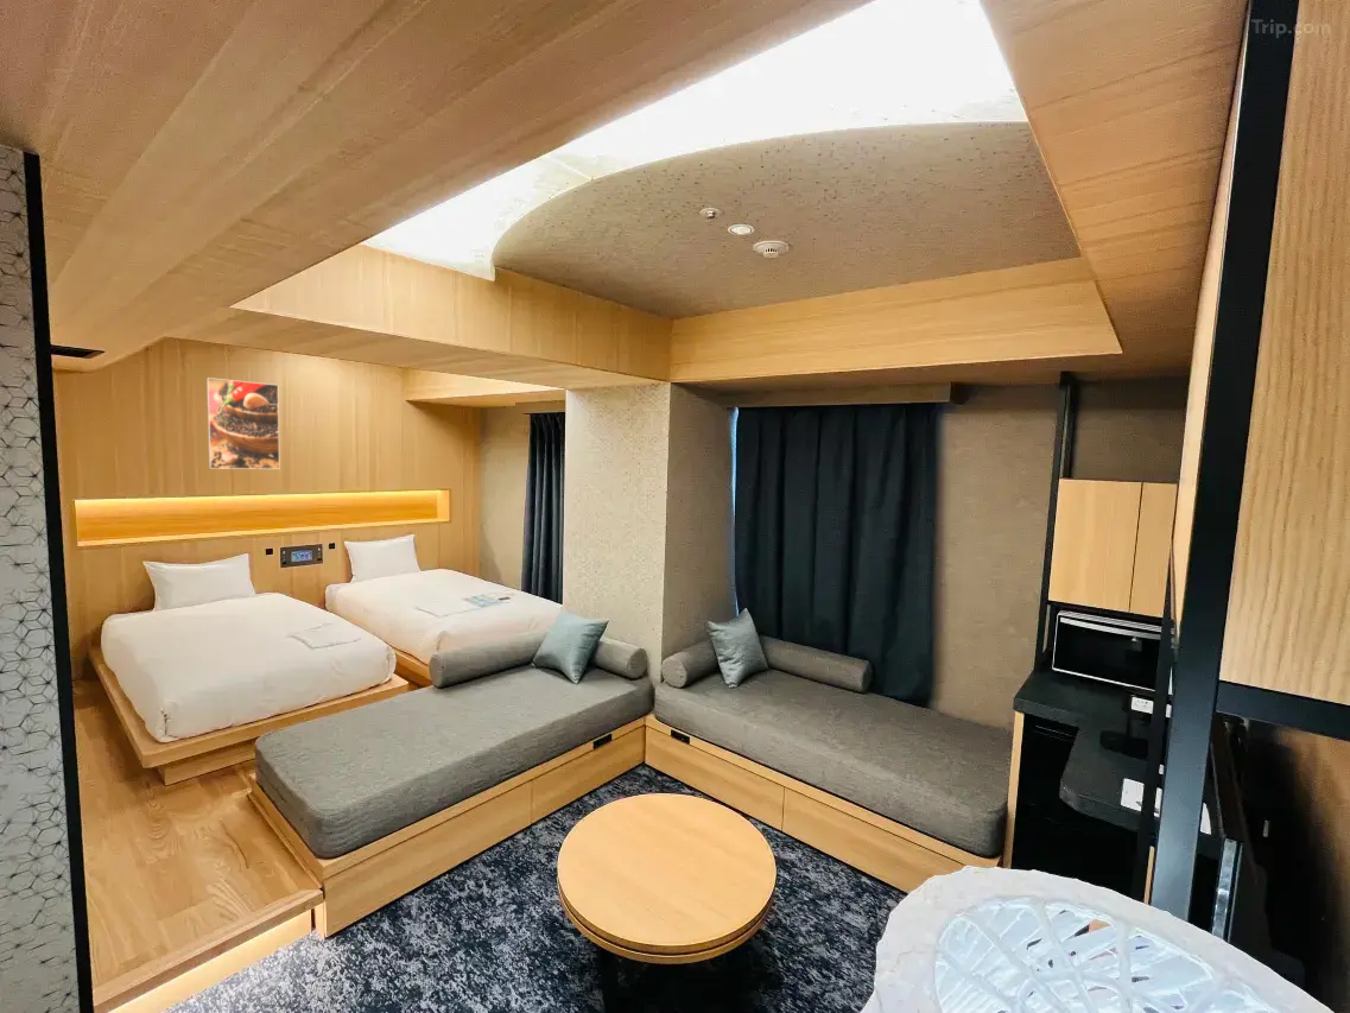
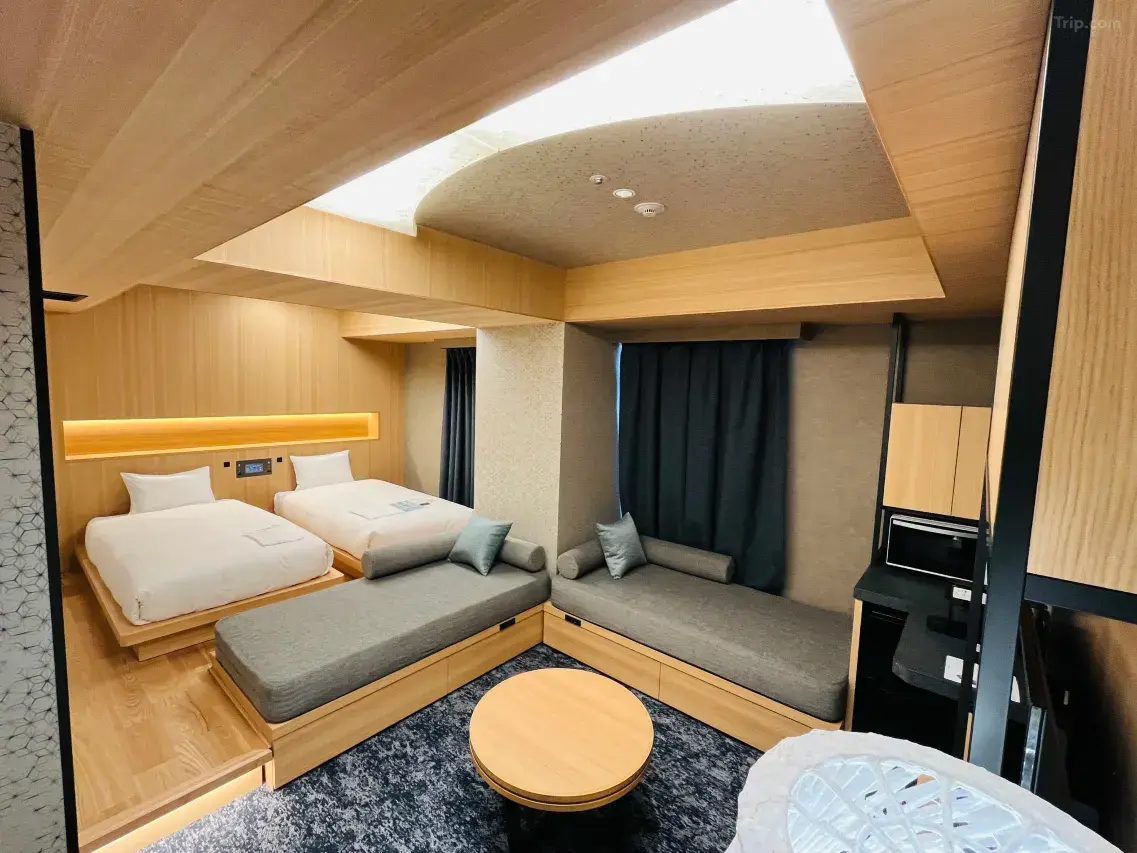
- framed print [205,376,281,470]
